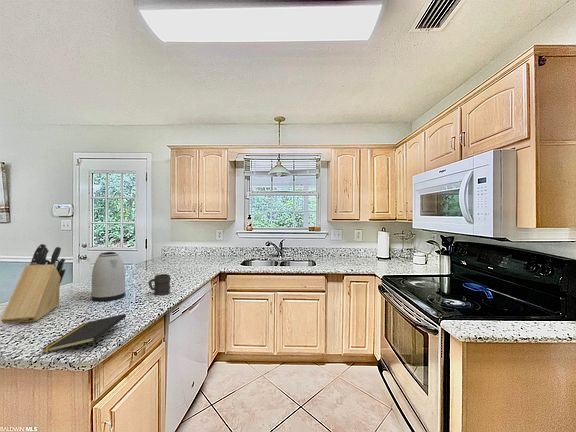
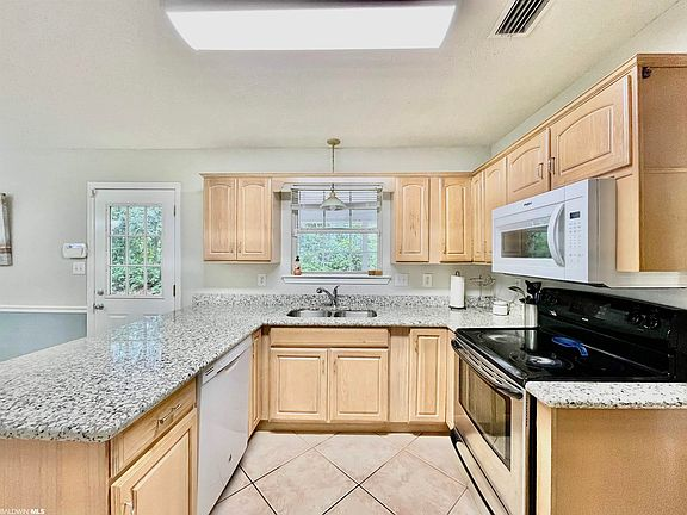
- kettle [91,251,126,302]
- mug [147,273,171,296]
- knife block [0,243,66,325]
- notepad [40,313,127,354]
